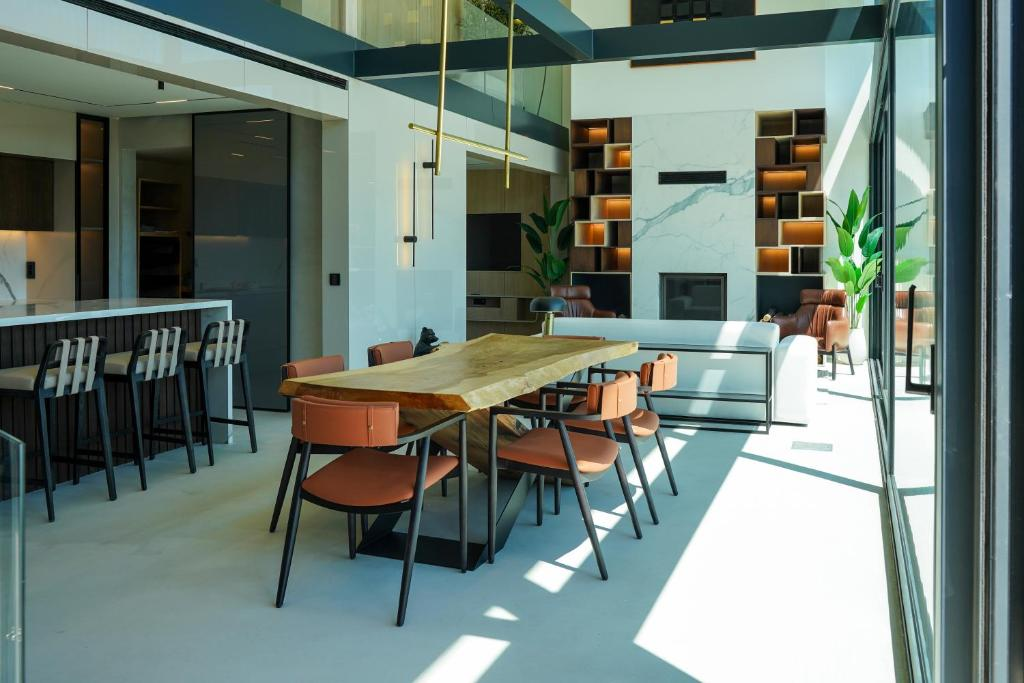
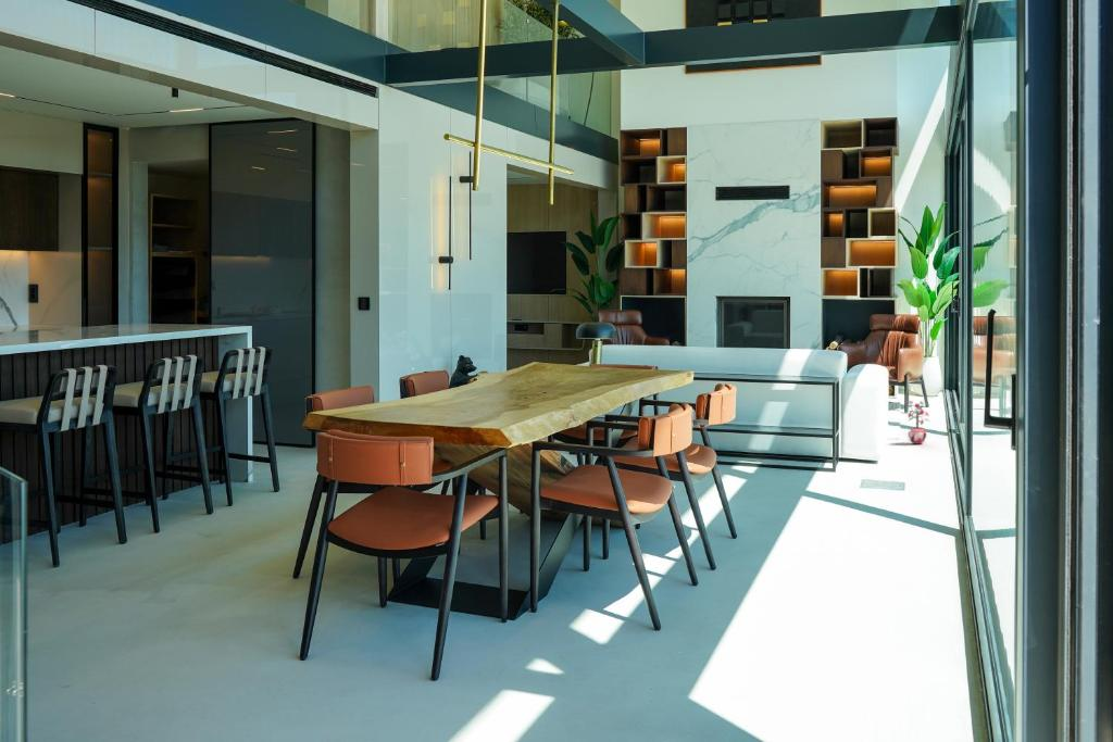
+ potted plant [906,400,930,445]
